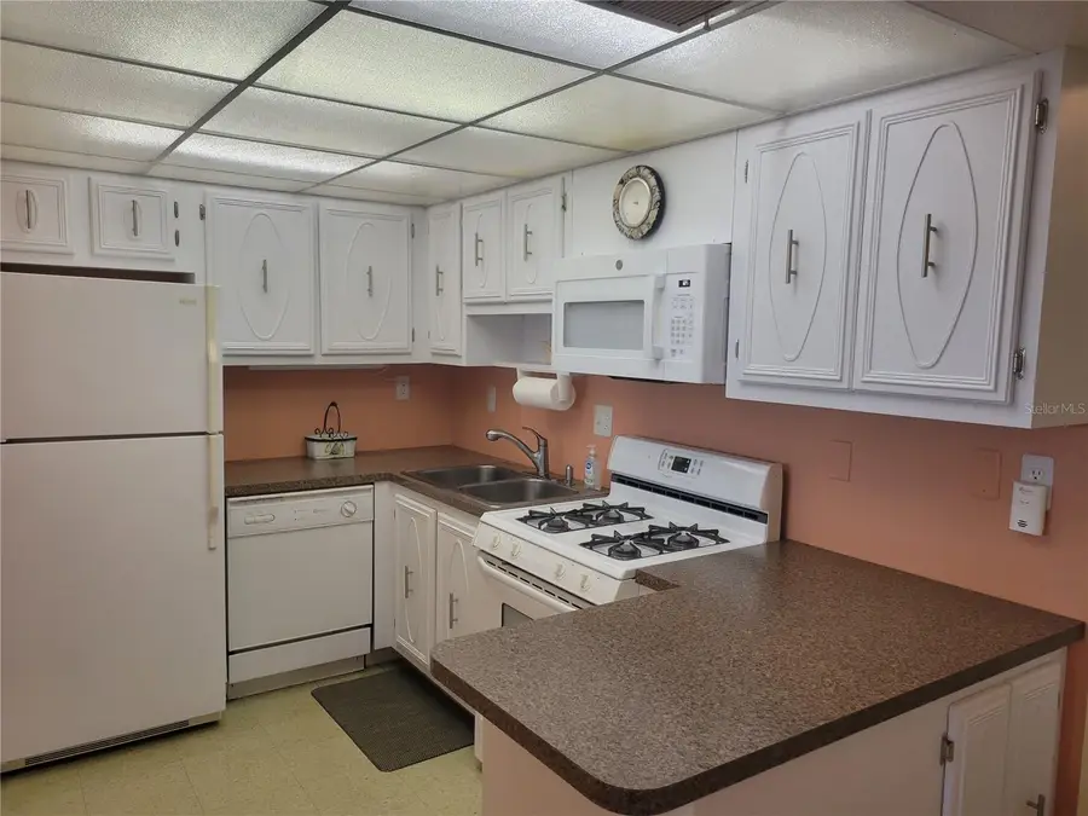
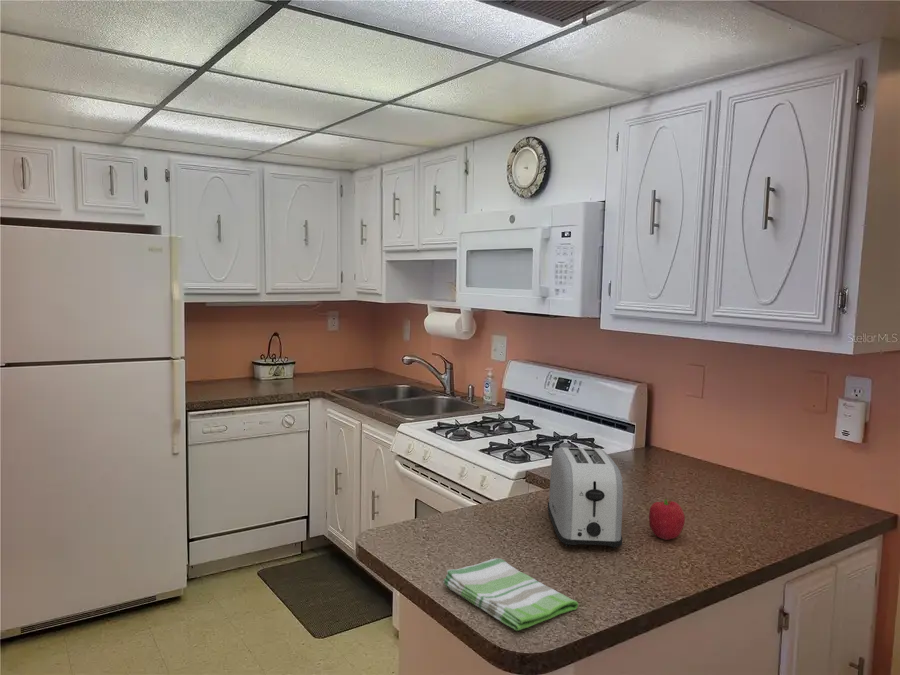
+ fruit [648,498,686,541]
+ dish towel [442,558,579,632]
+ toaster [547,446,624,549]
